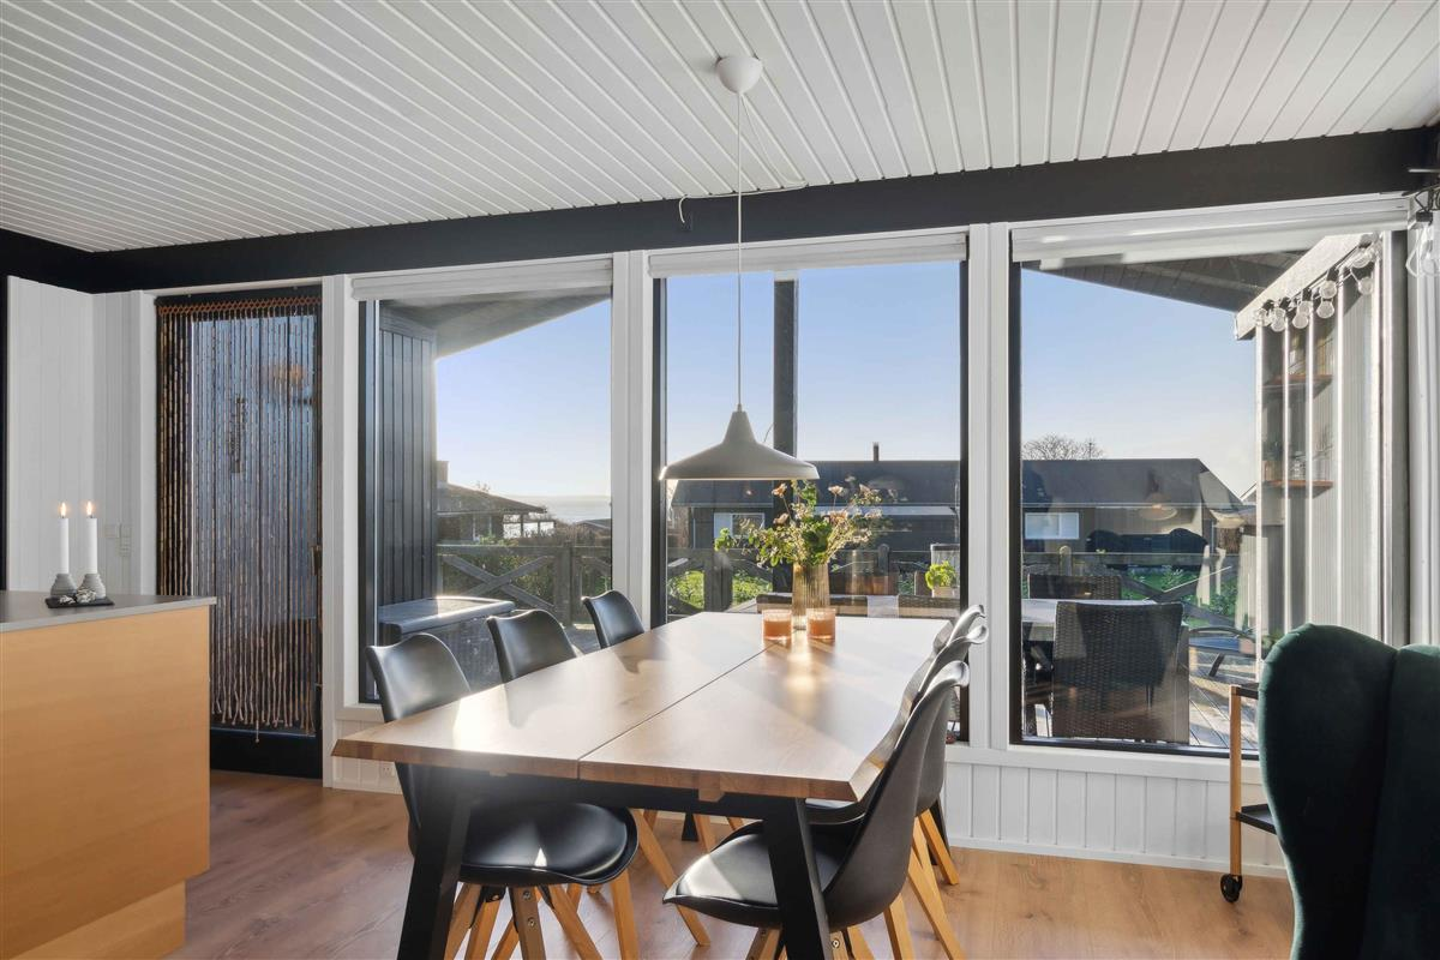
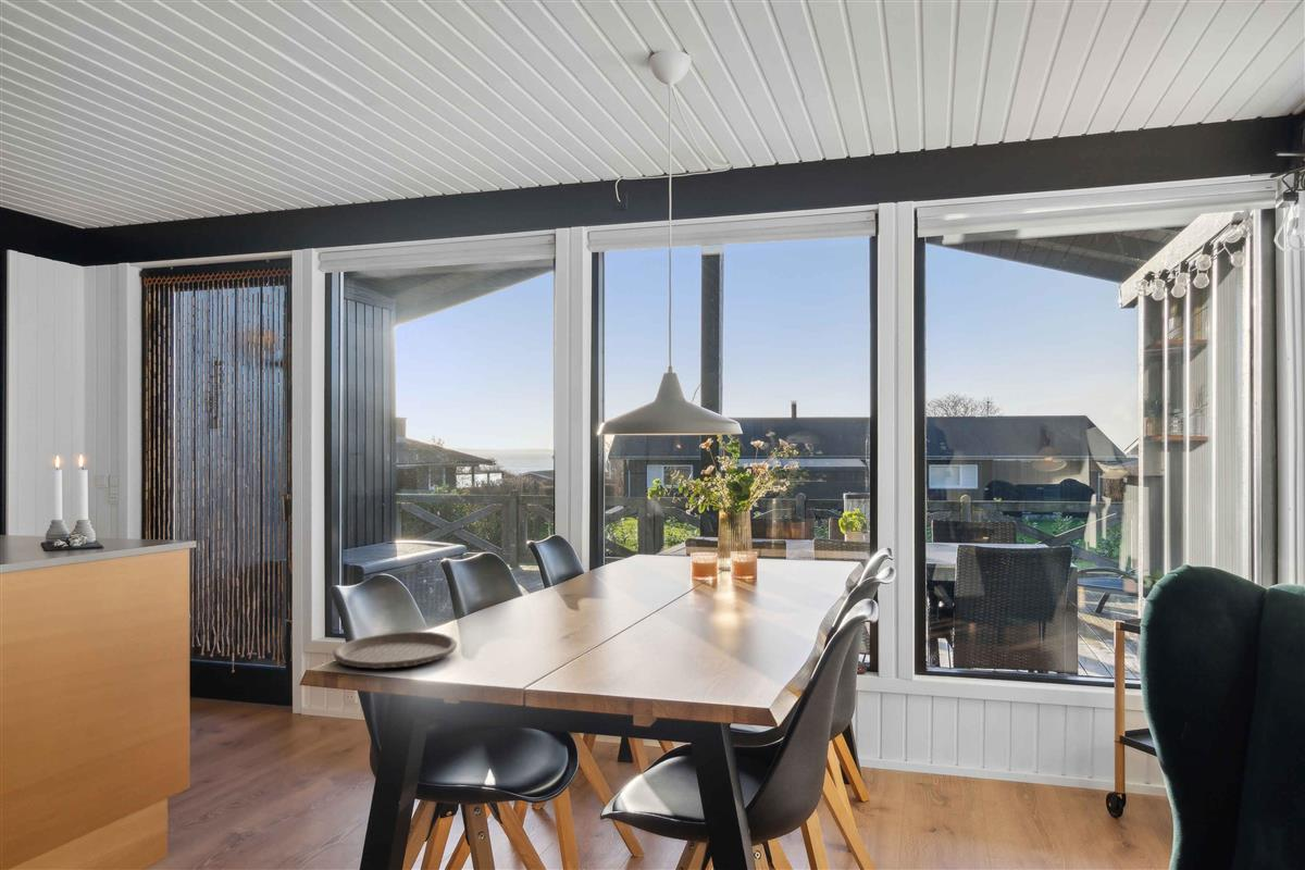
+ plate [332,631,458,670]
